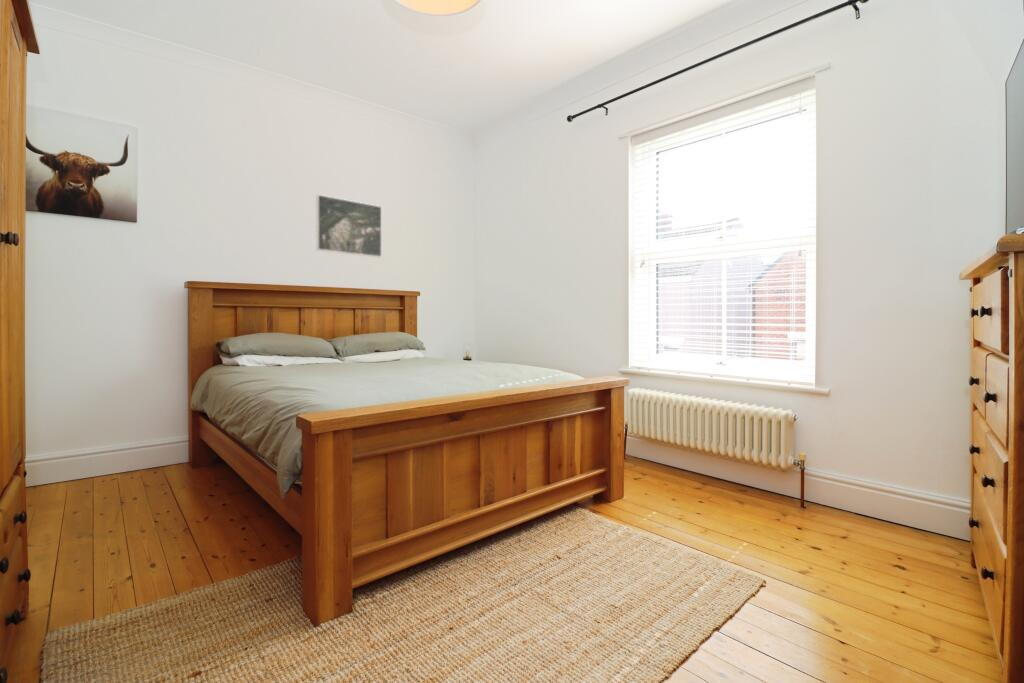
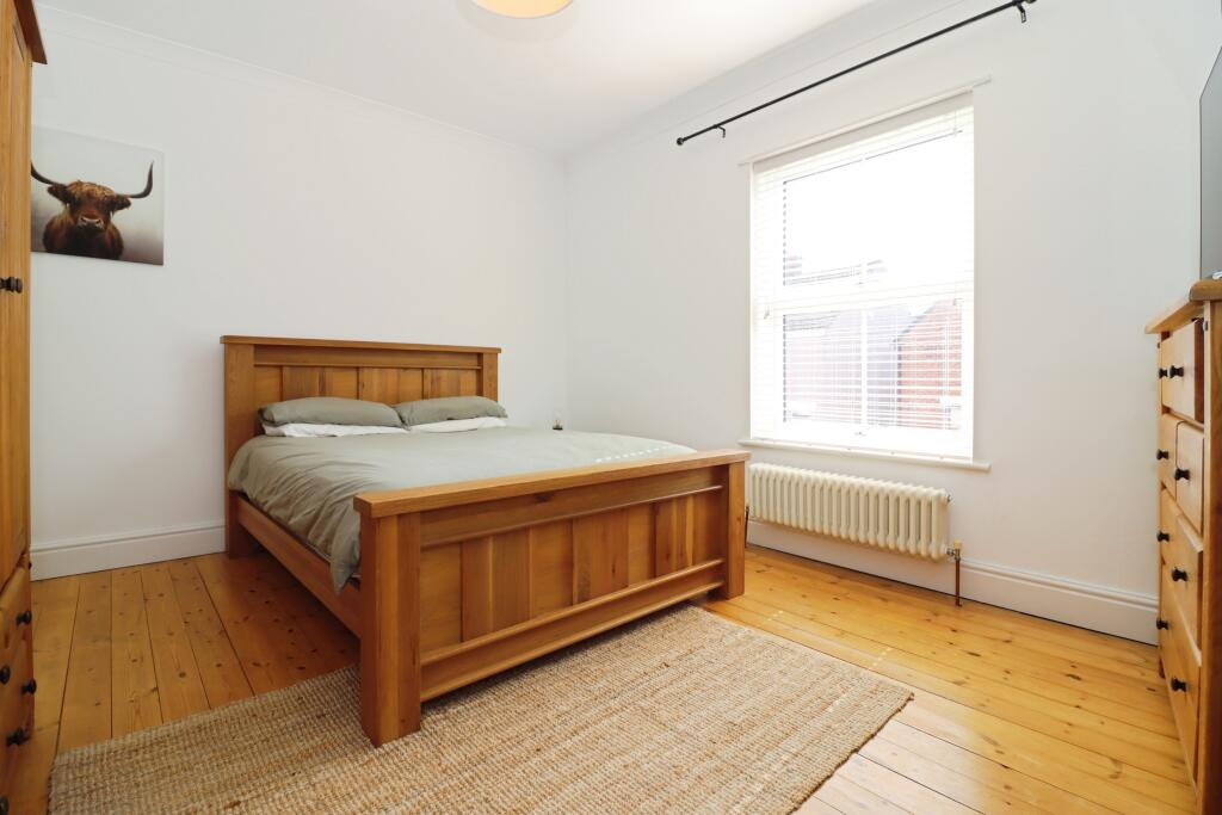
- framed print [315,194,383,258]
